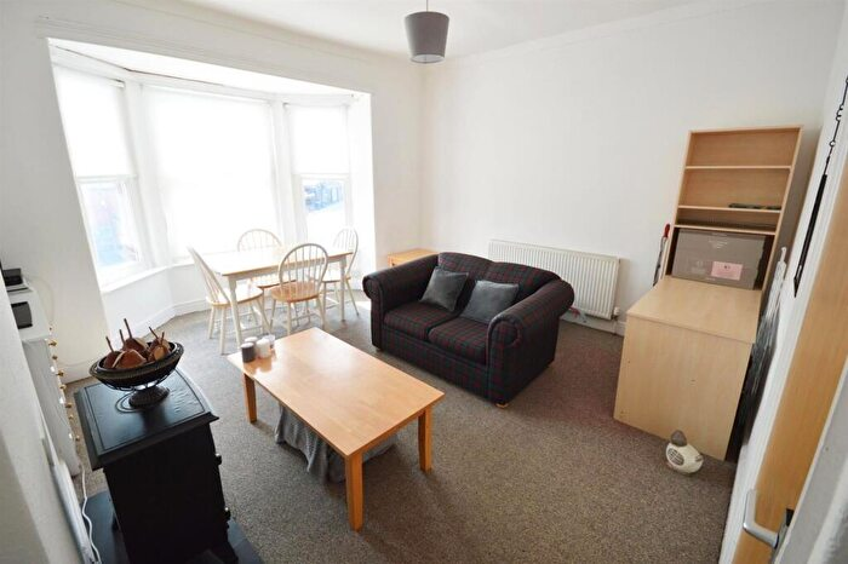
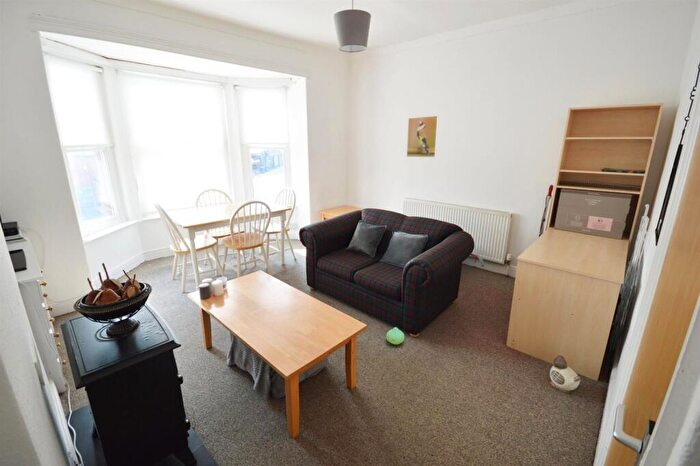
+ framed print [406,115,440,158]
+ plush toy [385,326,405,345]
